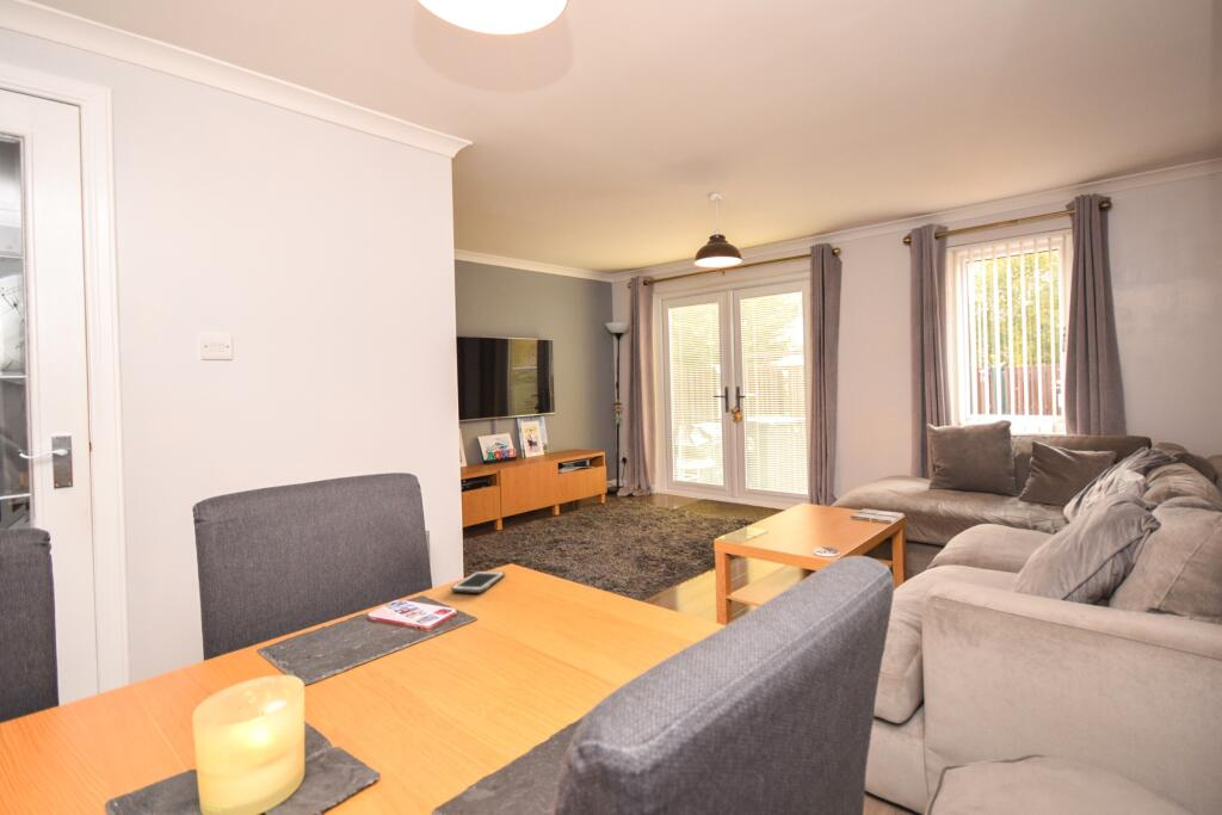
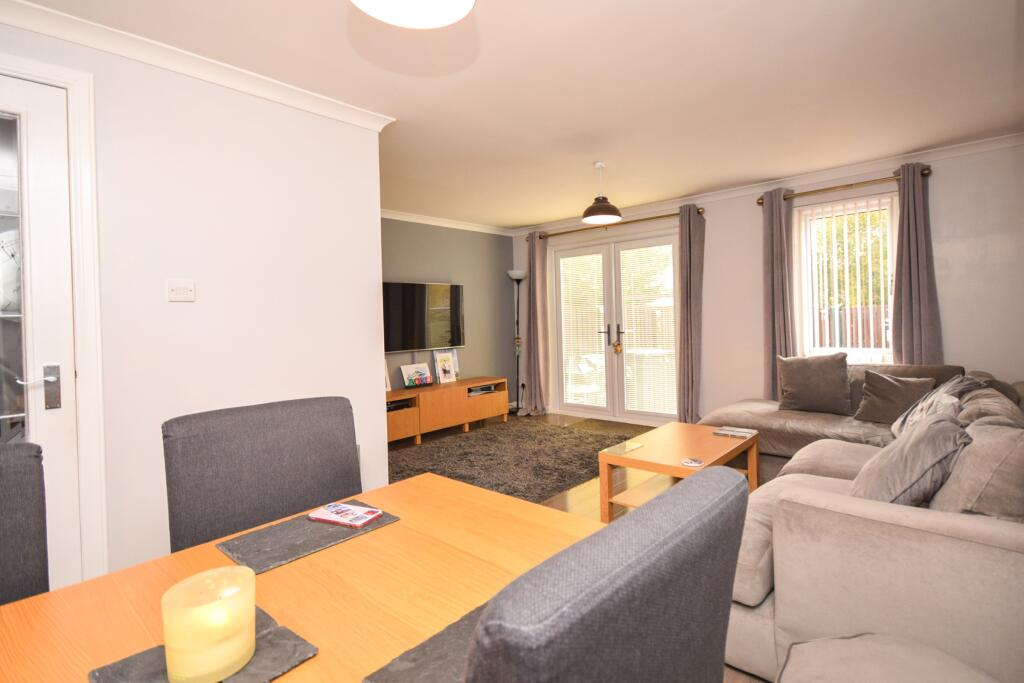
- cell phone [450,570,506,594]
